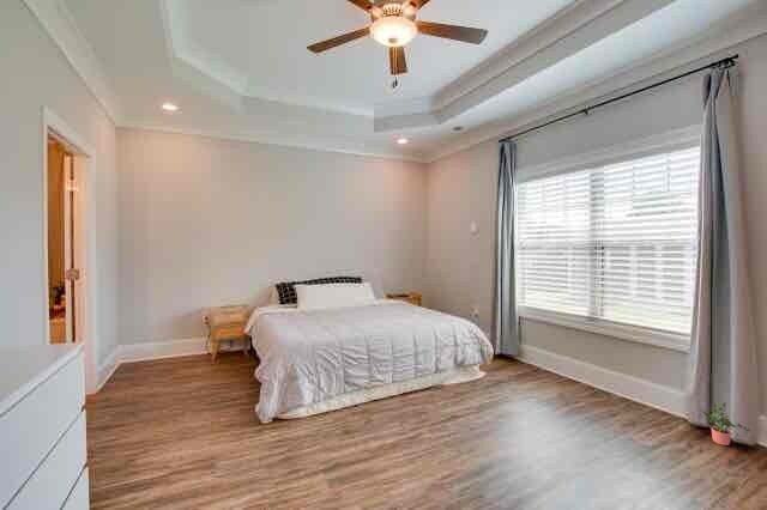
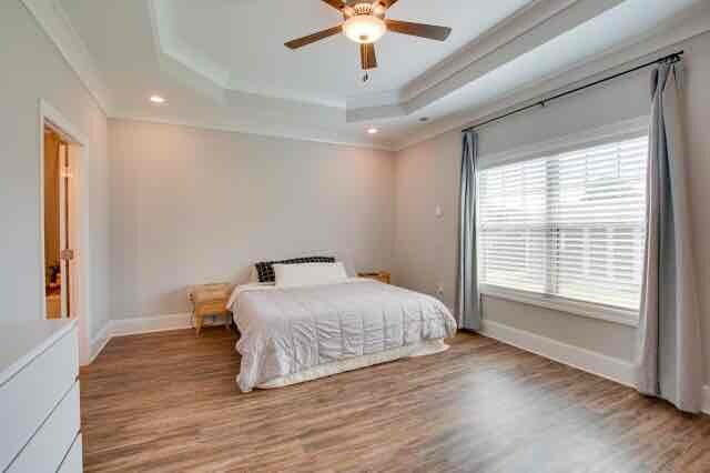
- potted plant [701,401,751,447]
